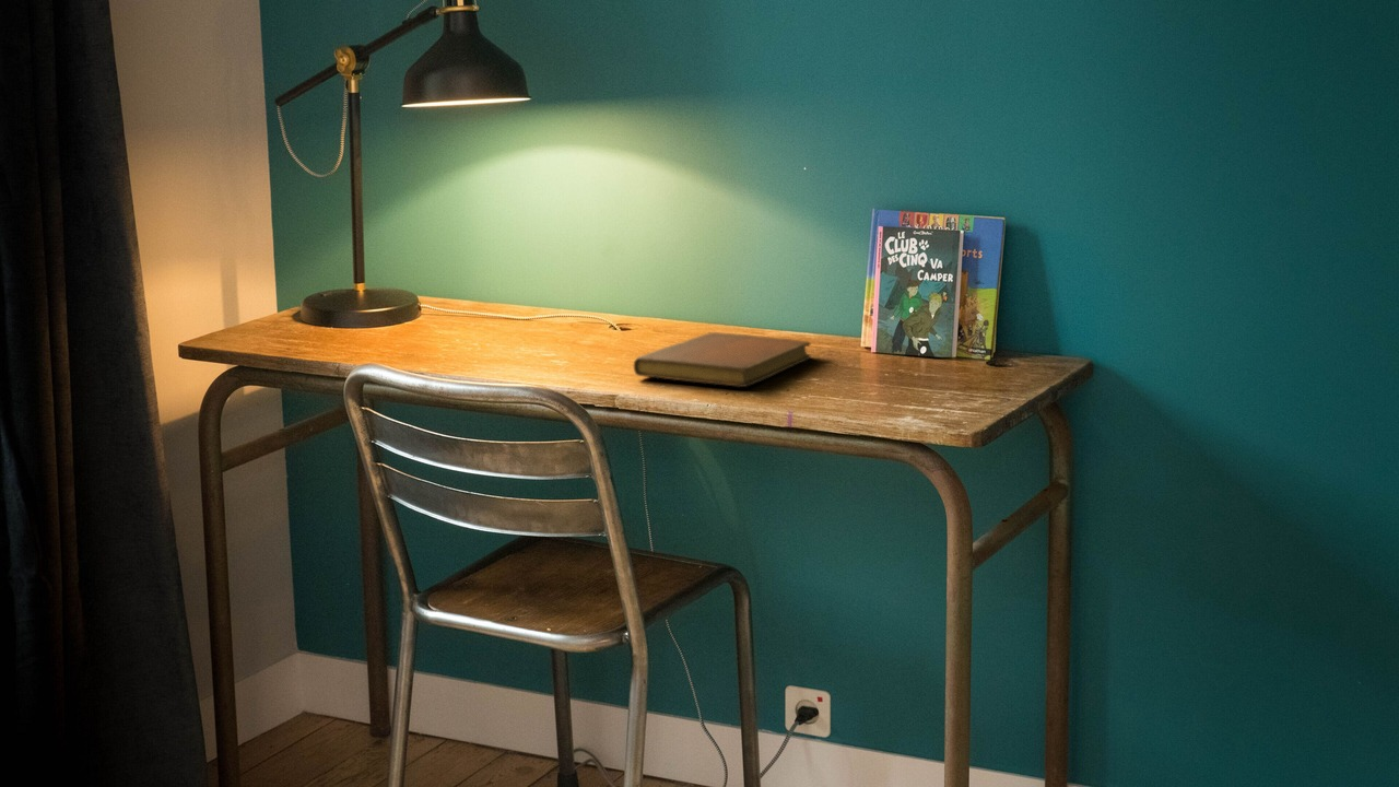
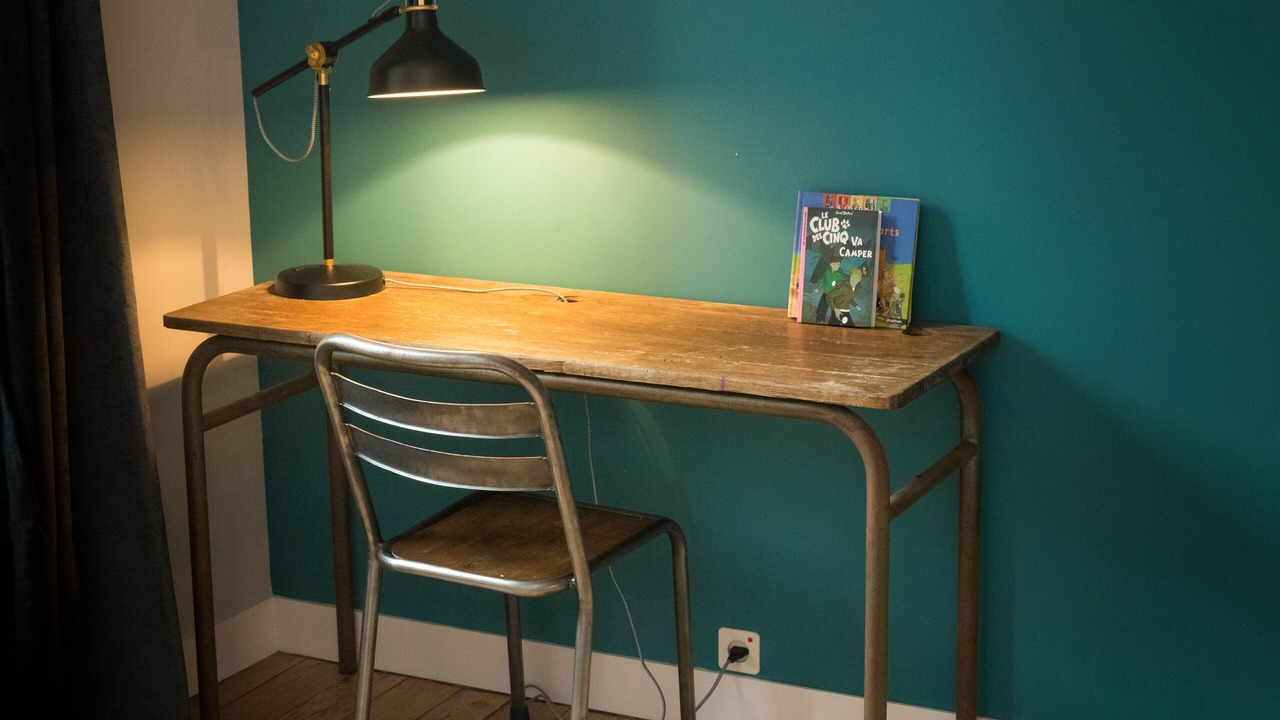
- notebook [633,331,811,388]
